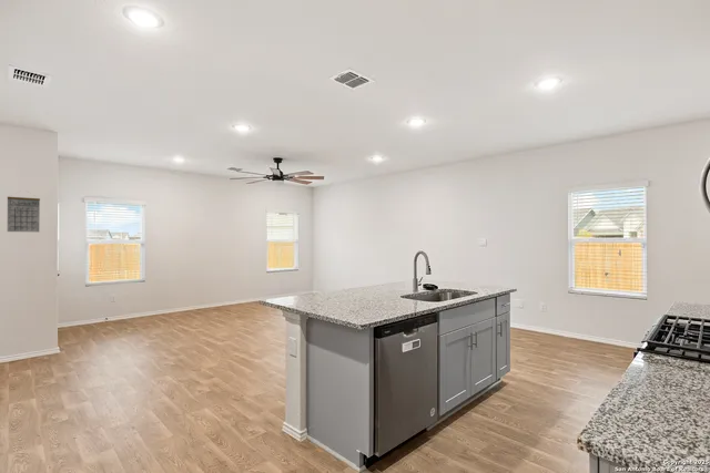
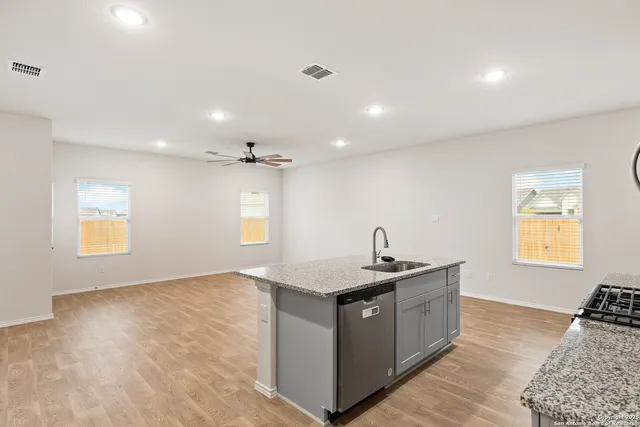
- calendar [7,191,41,233]
